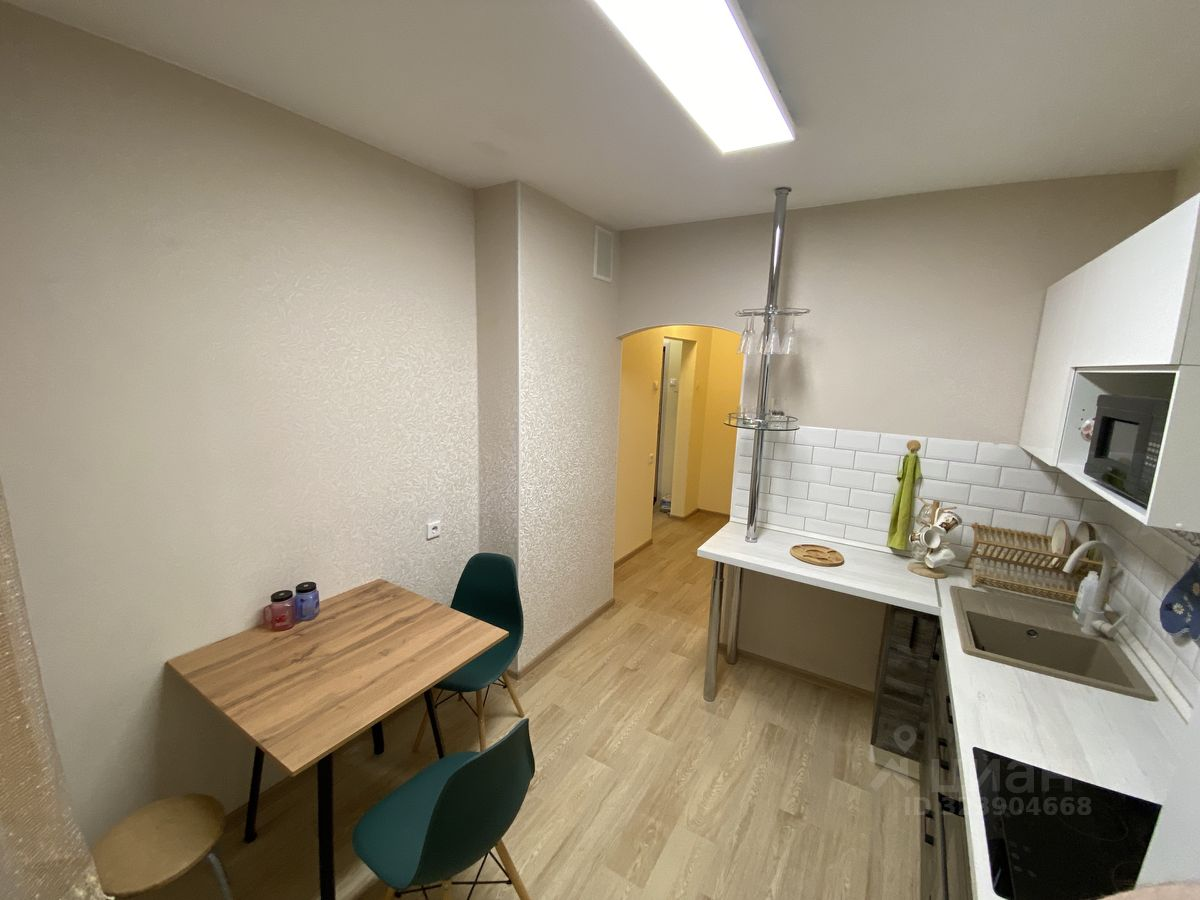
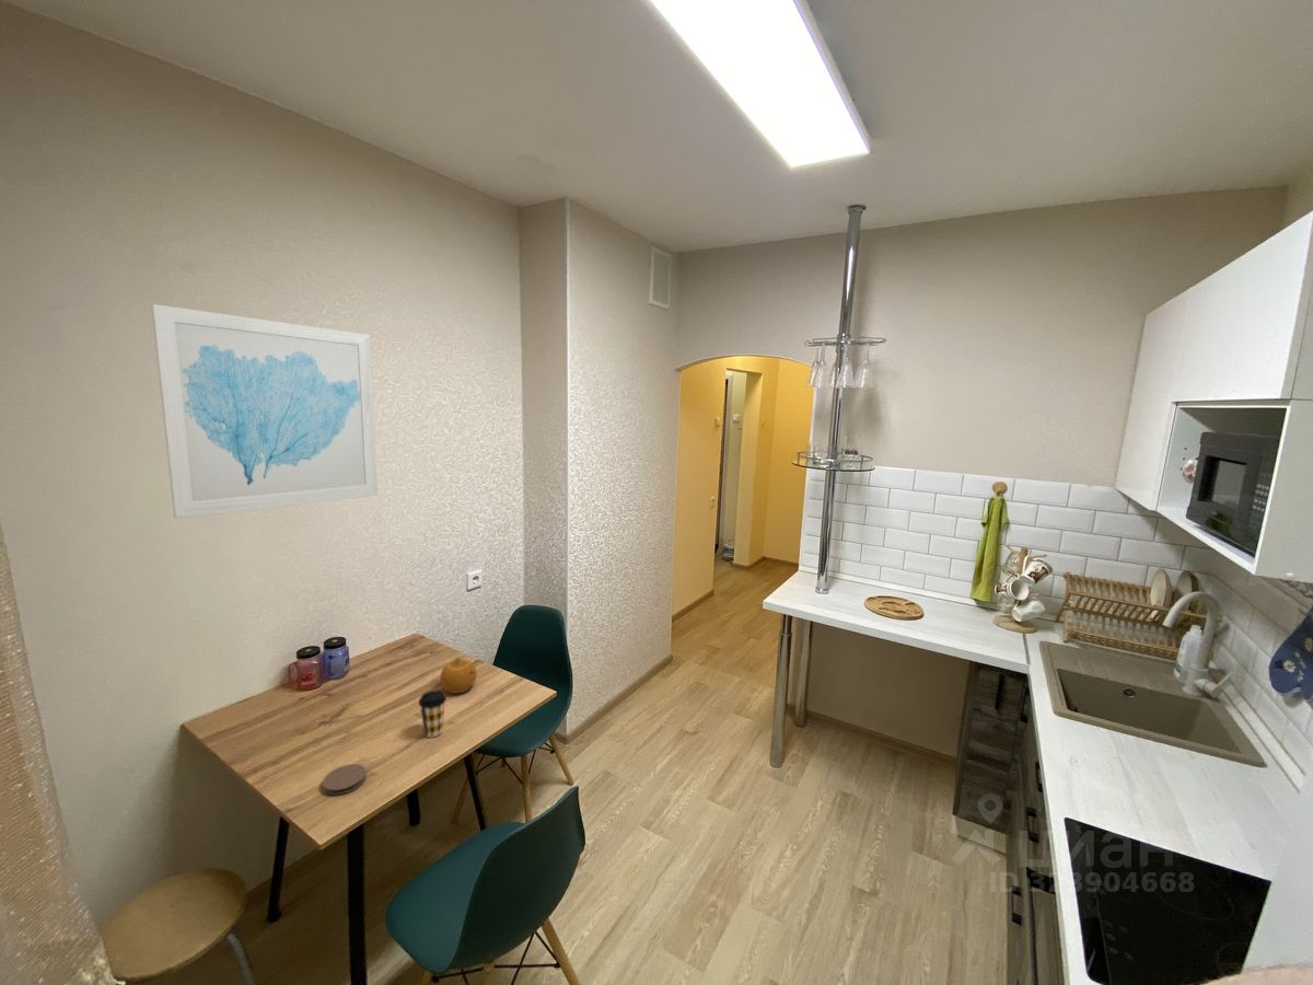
+ wall art [150,303,379,520]
+ coaster [322,763,368,796]
+ fruit [439,656,478,695]
+ coffee cup [418,690,448,739]
